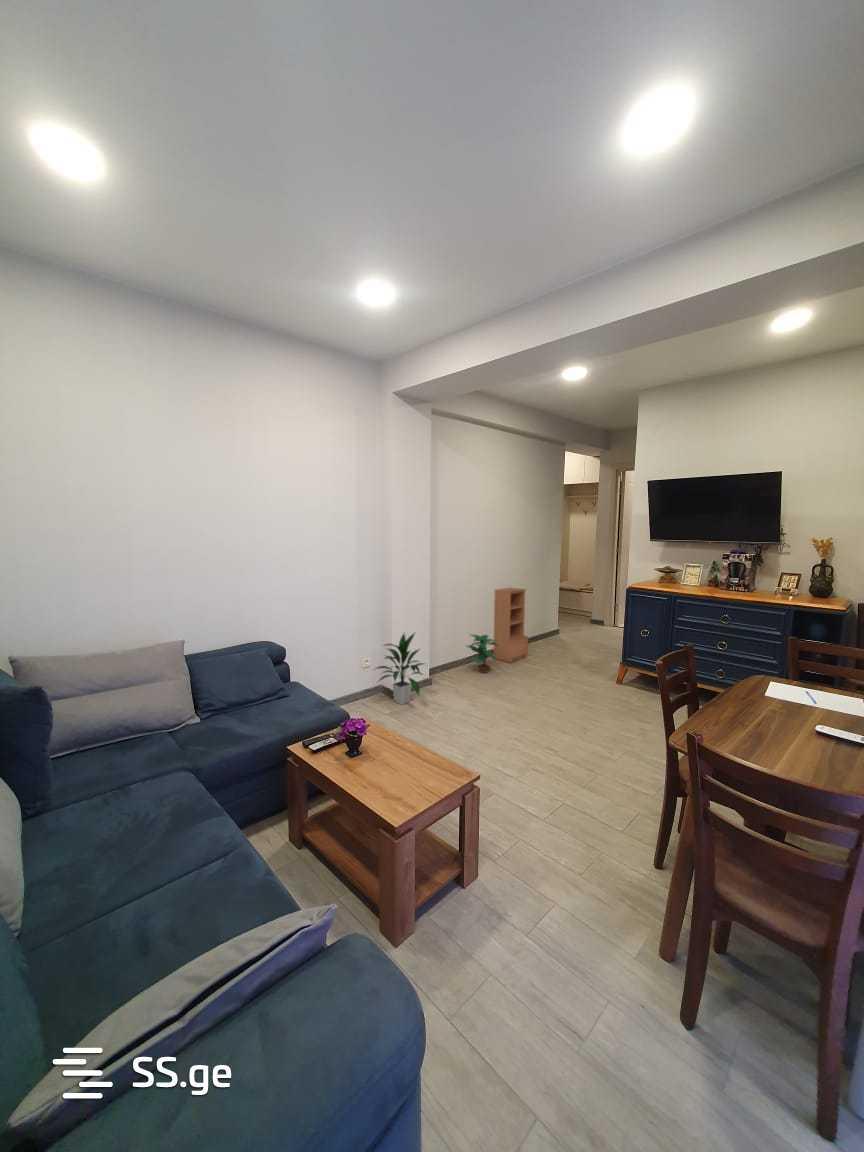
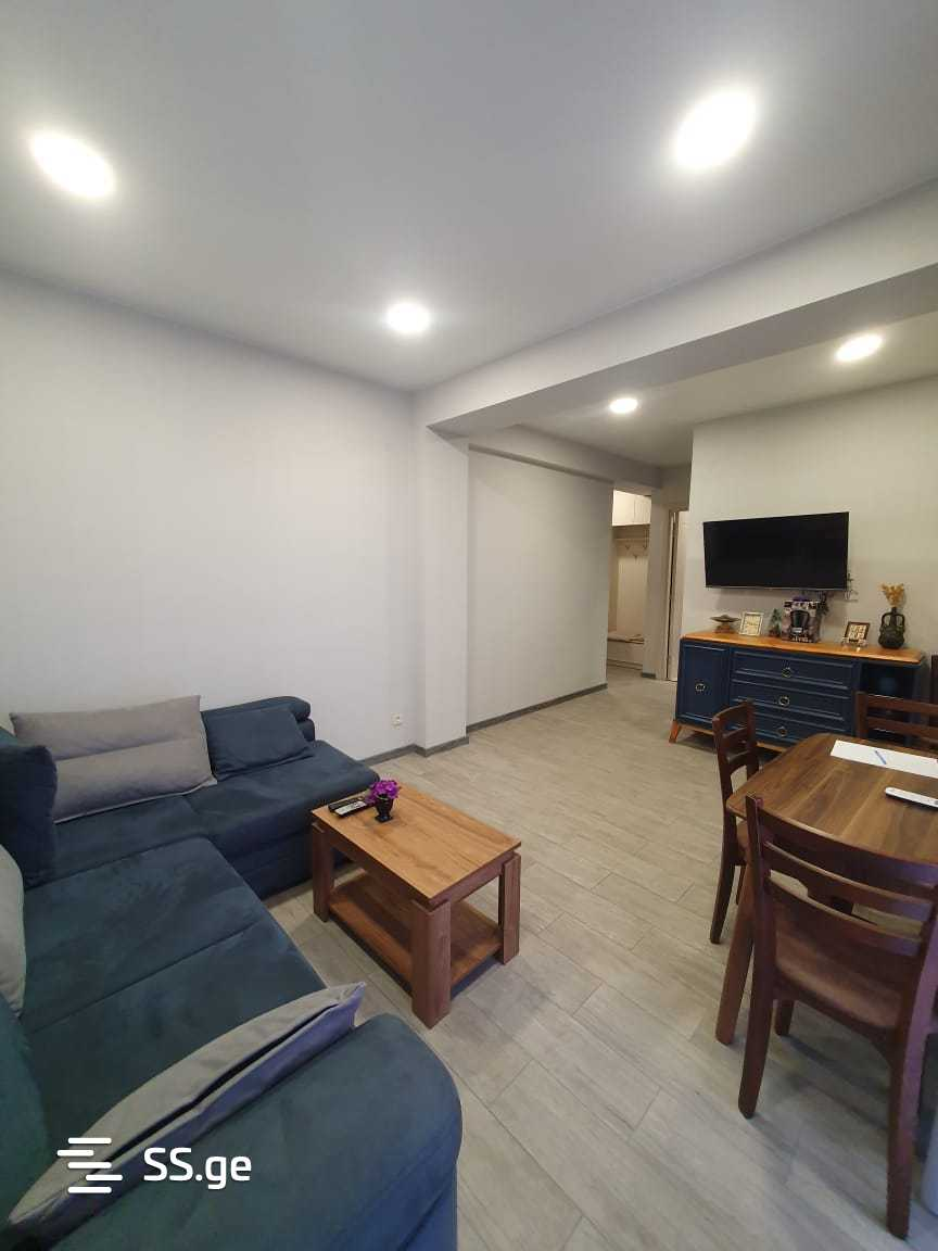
- indoor plant [371,632,427,706]
- bookcase [493,587,529,664]
- potted plant [466,634,499,674]
